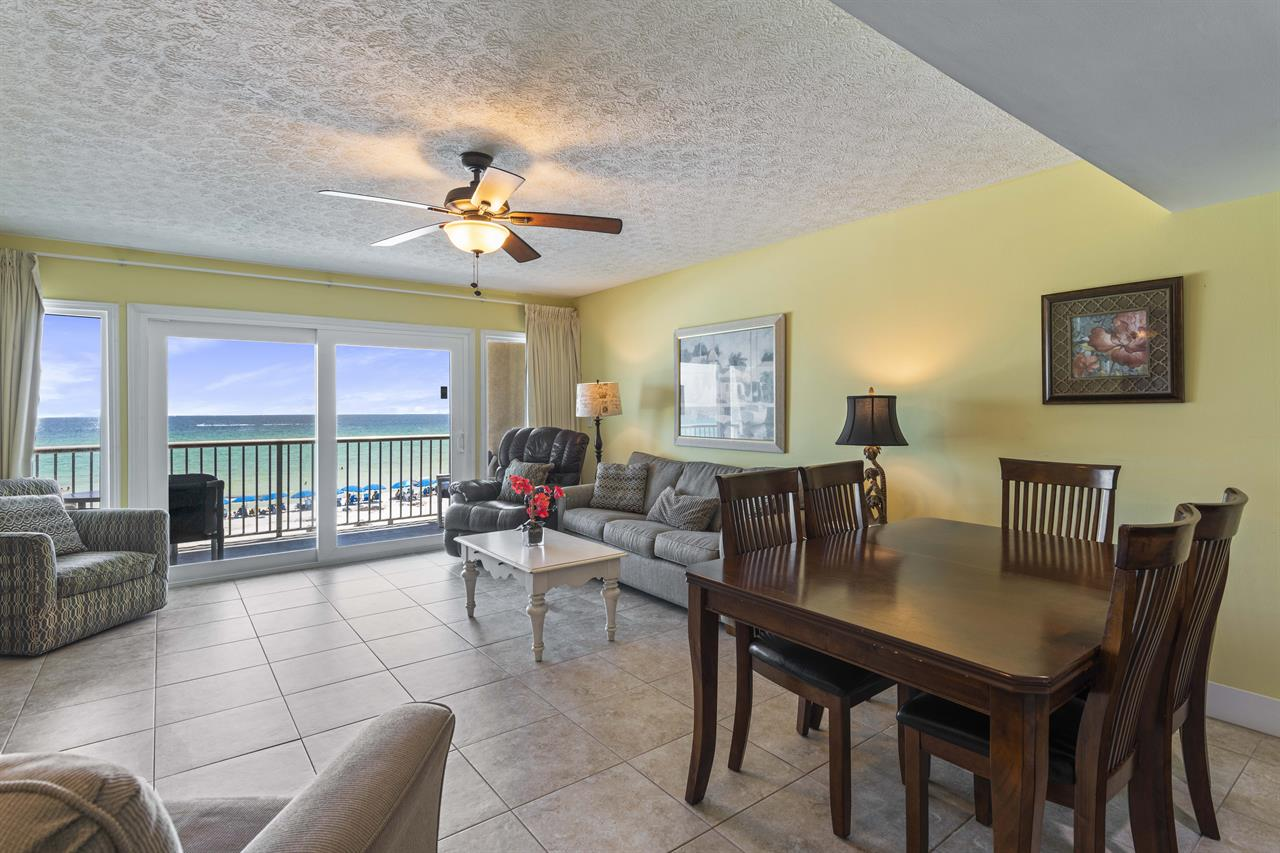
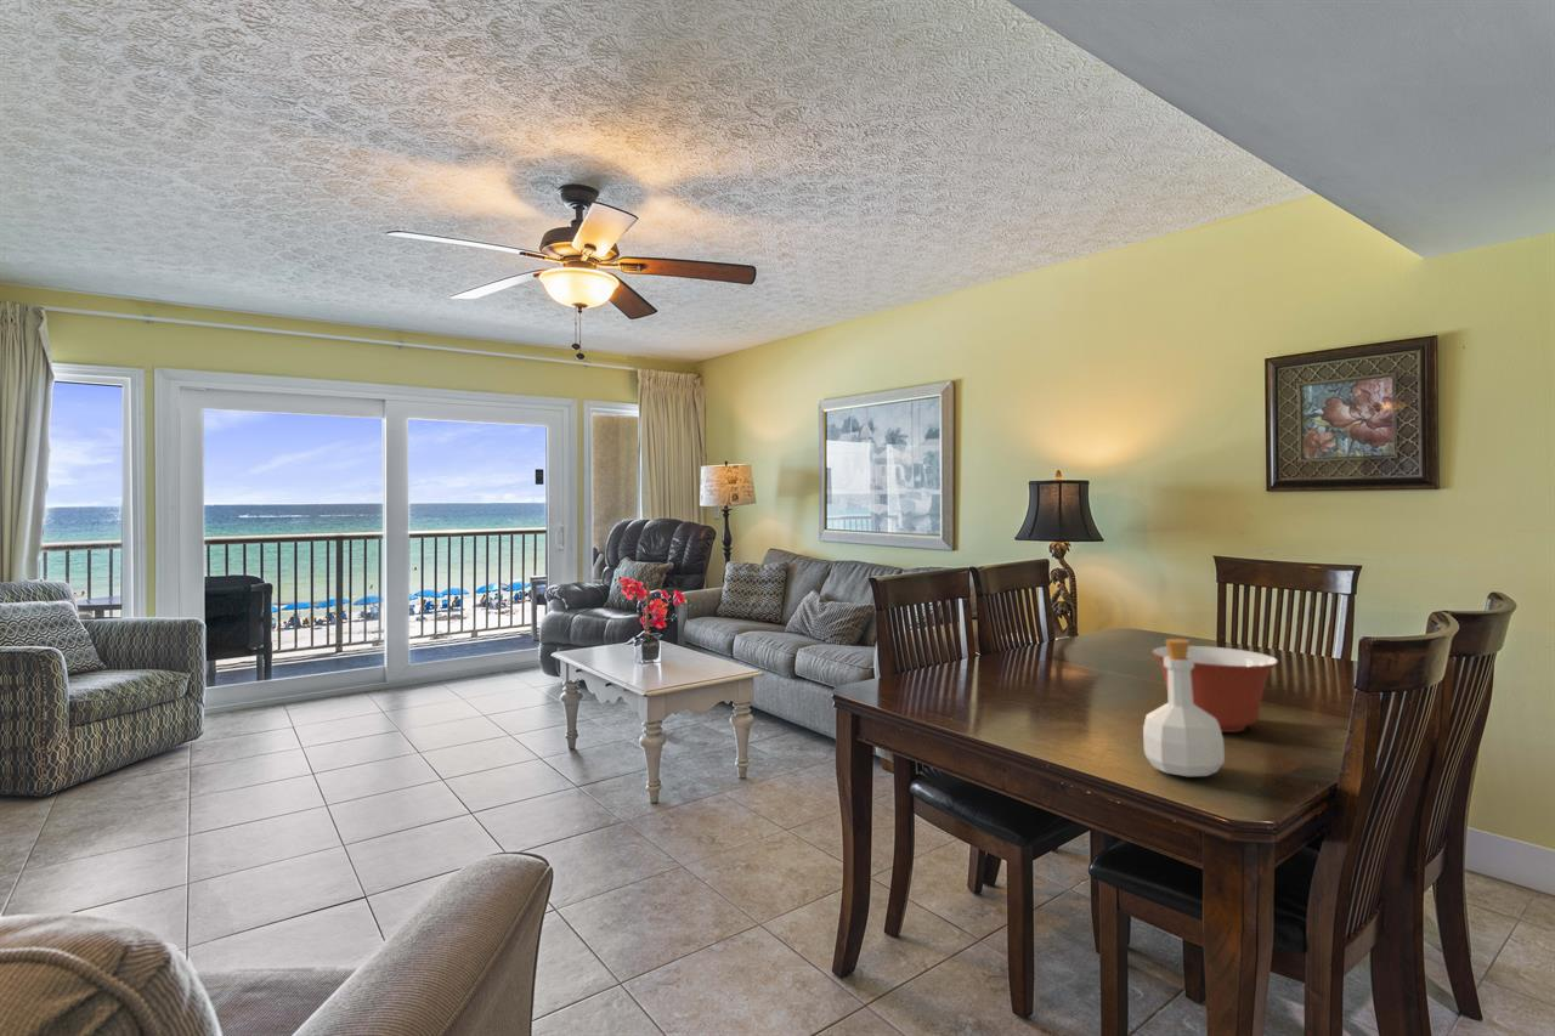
+ mixing bowl [1150,645,1279,734]
+ bottle [1142,638,1226,777]
